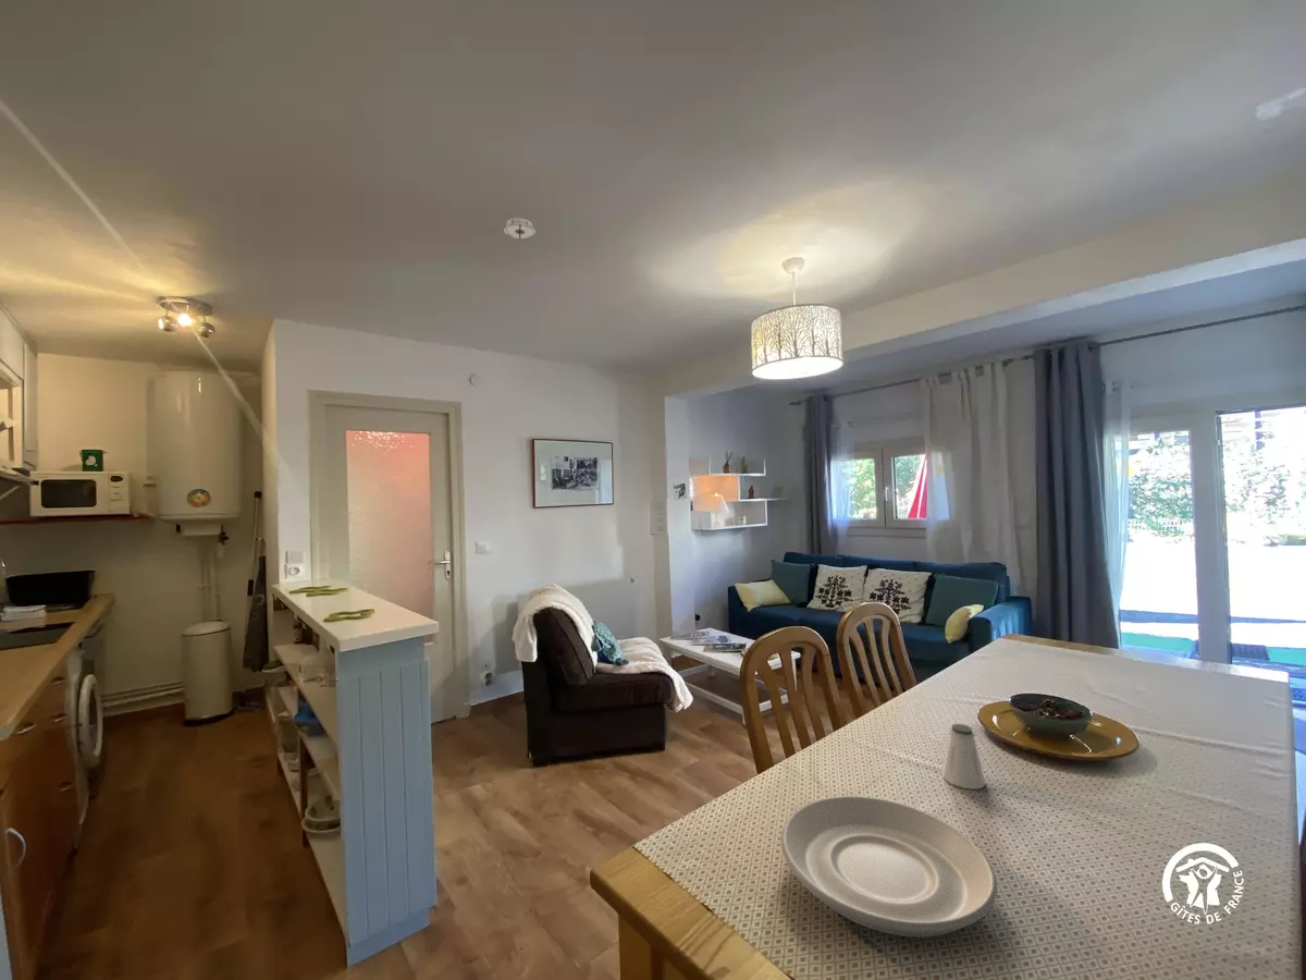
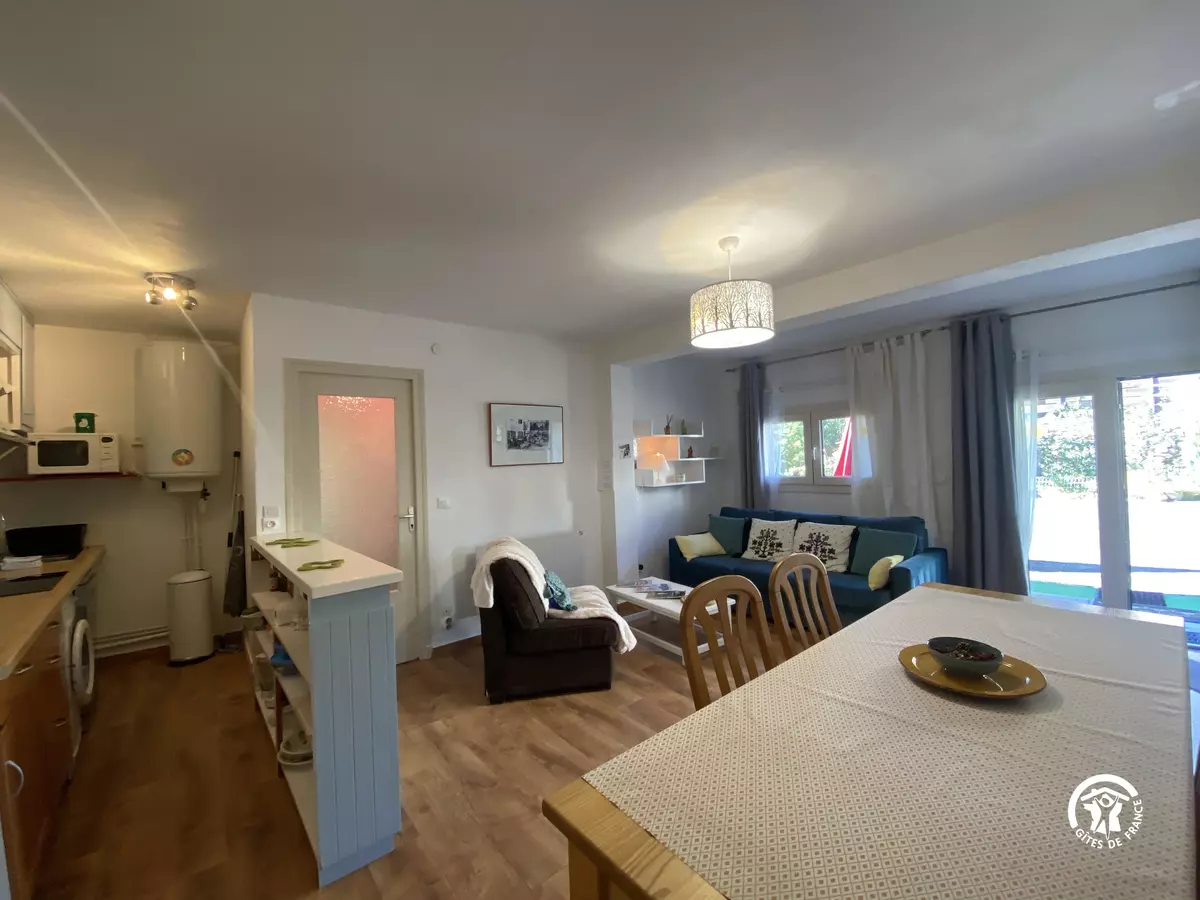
- smoke detector [502,217,537,240]
- plate [780,795,998,939]
- saltshaker [941,723,987,791]
